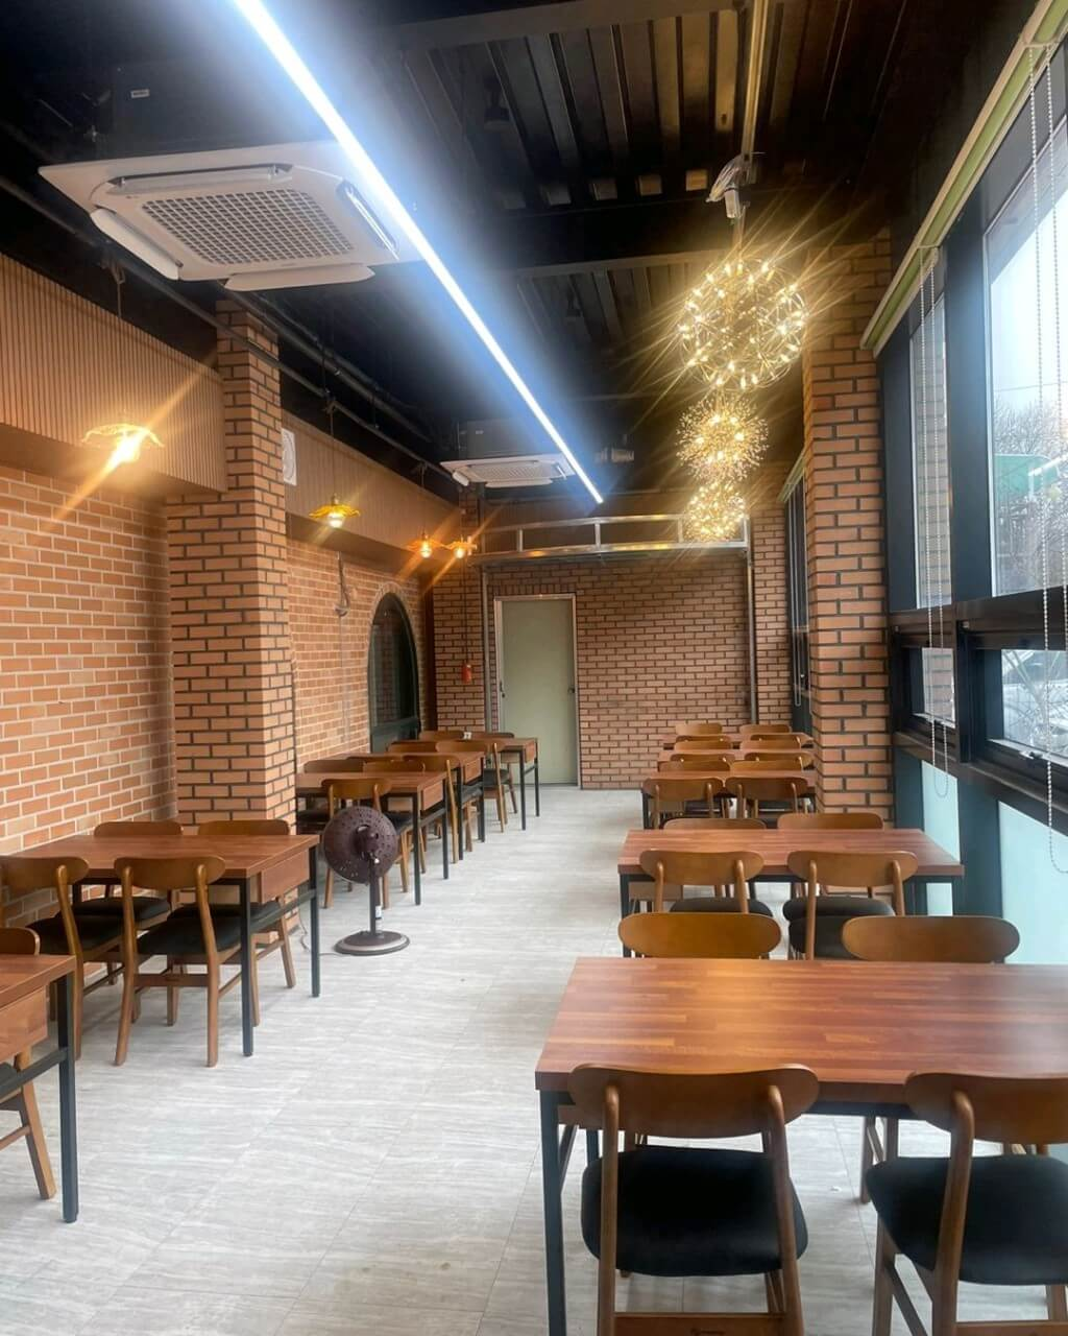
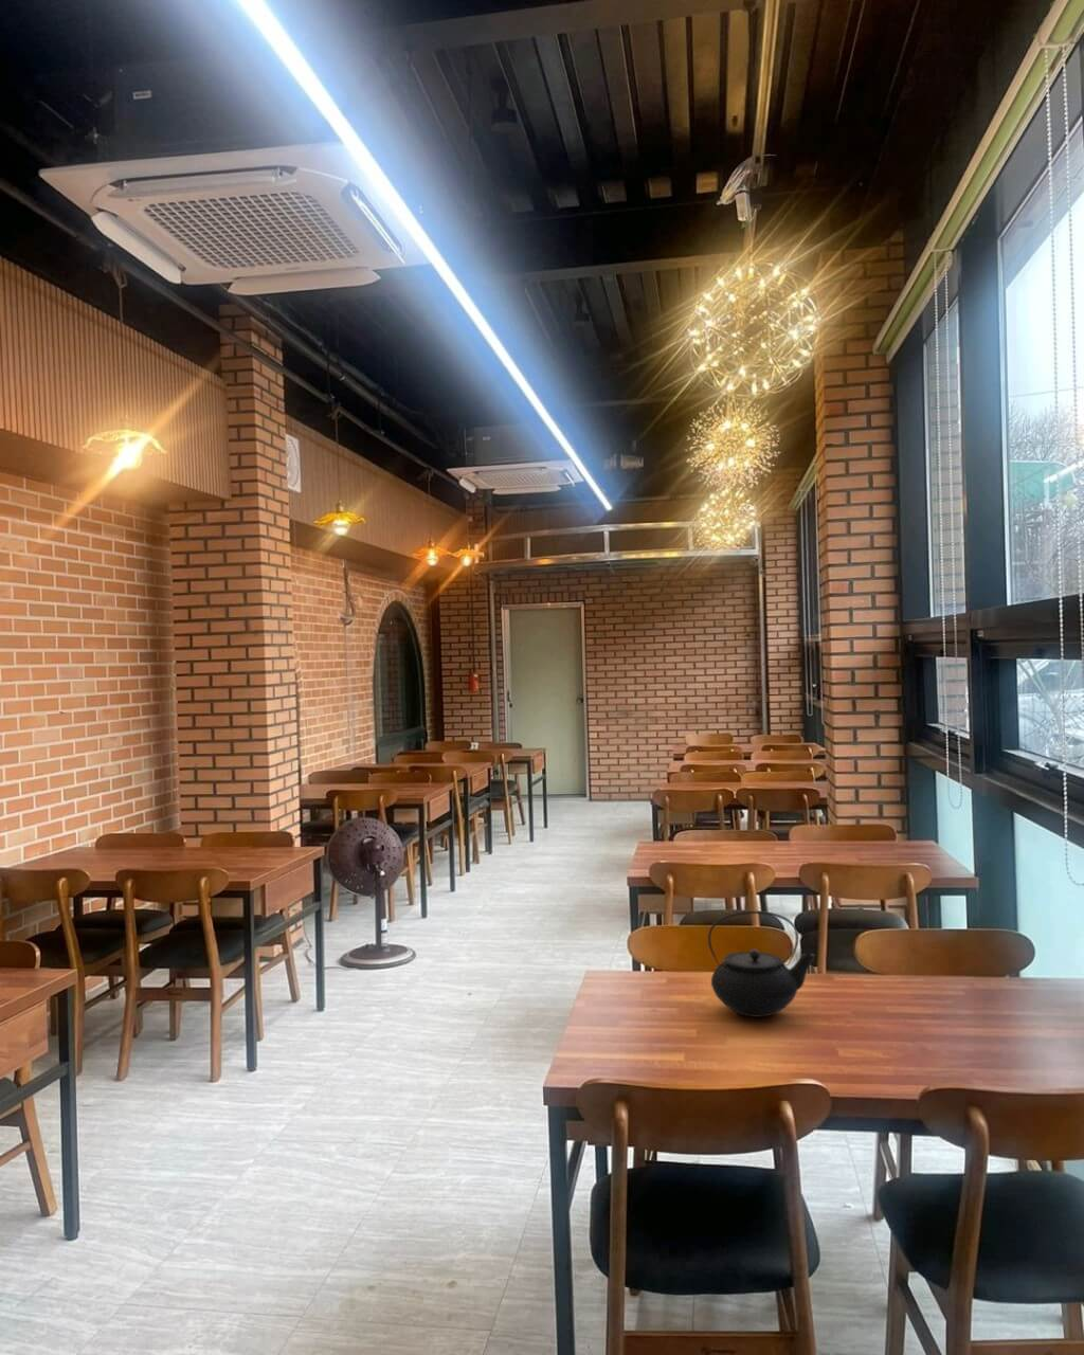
+ teapot [707,910,816,1019]
